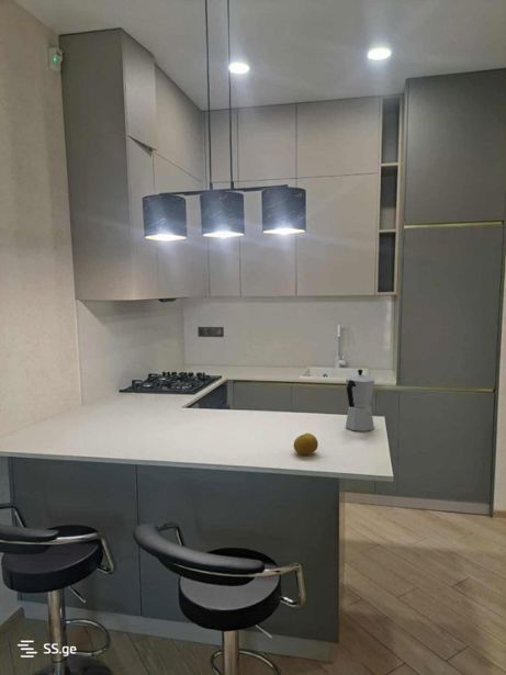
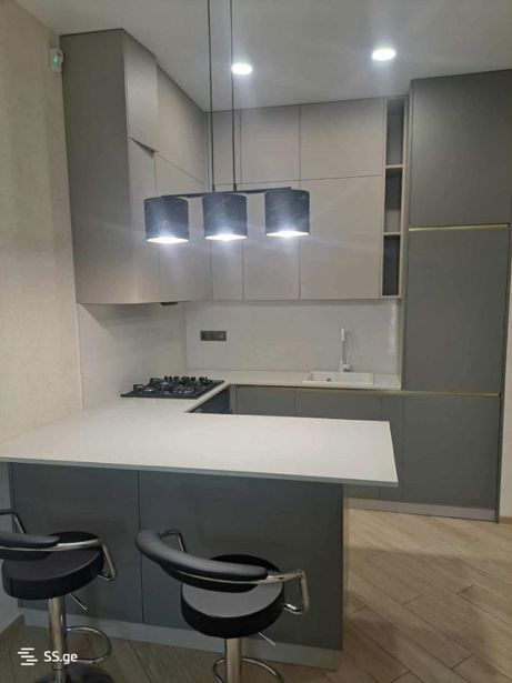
- fruit [293,432,319,455]
- moka pot [345,369,375,432]
